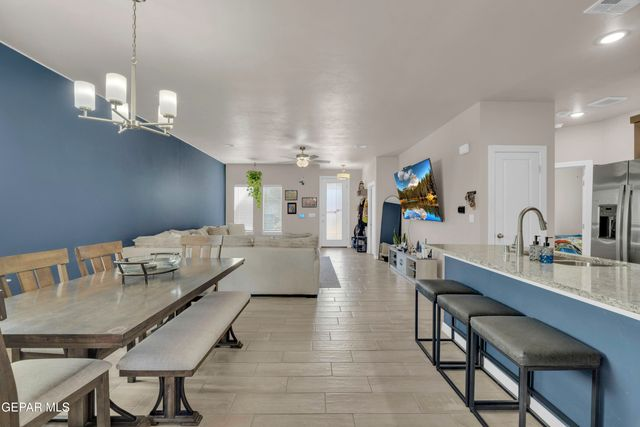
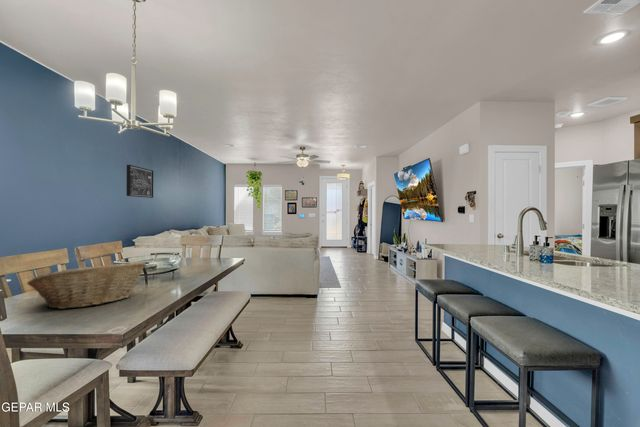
+ fruit basket [26,260,147,310]
+ wall art [126,164,154,199]
